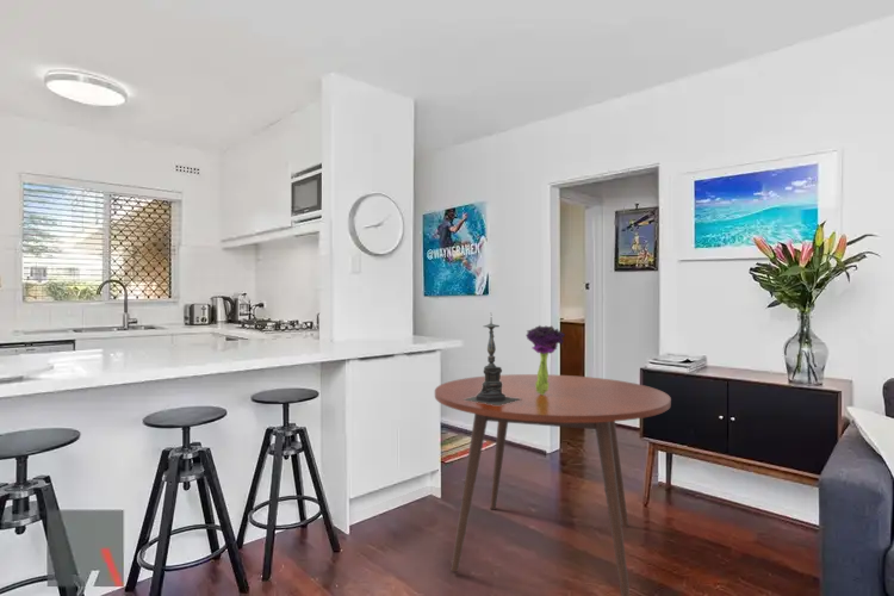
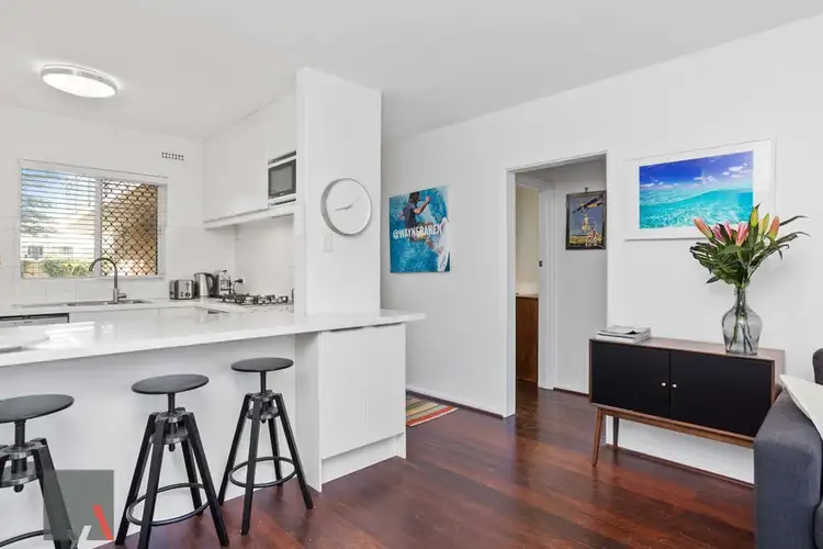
- bouquet [524,324,566,395]
- dining table [434,373,672,596]
- candle holder [464,311,520,405]
